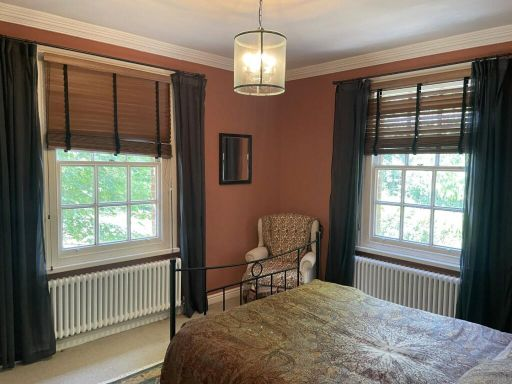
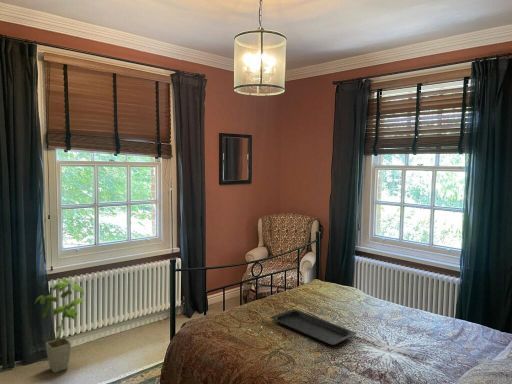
+ serving tray [270,308,358,346]
+ house plant [34,278,86,374]
